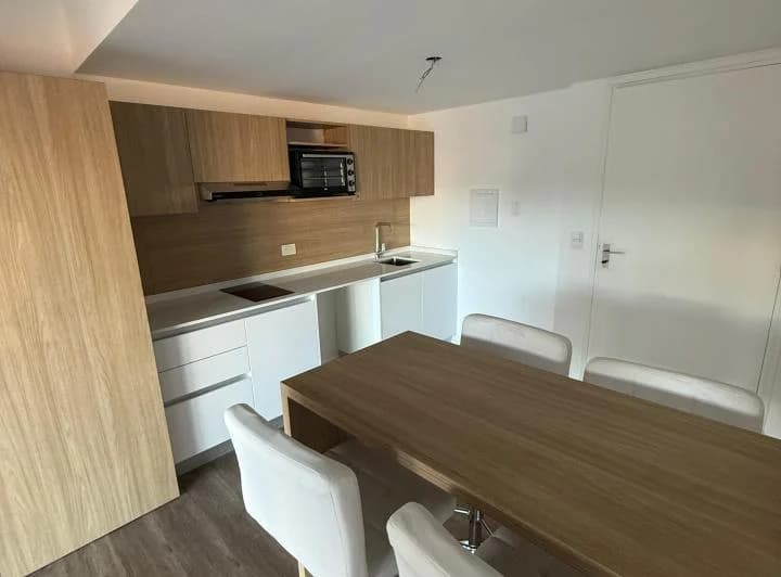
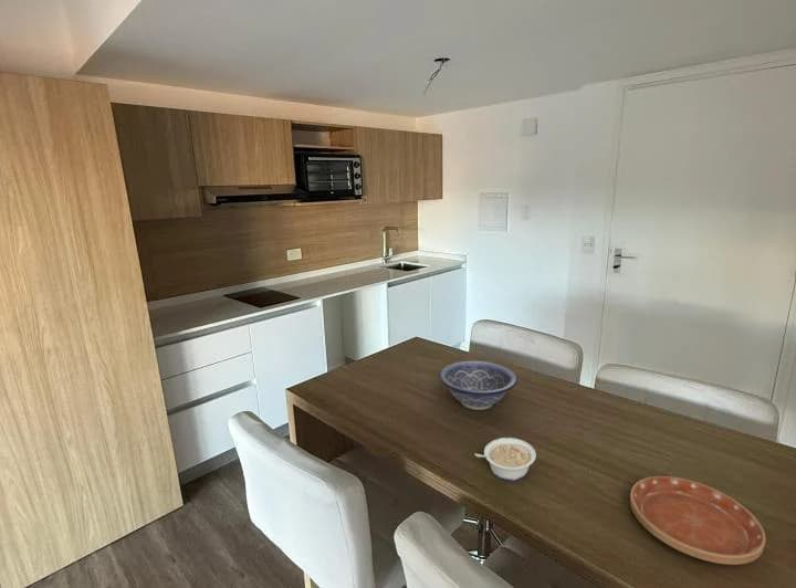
+ decorative bowl [438,360,519,411]
+ legume [474,437,537,482]
+ saucer [629,475,766,566]
